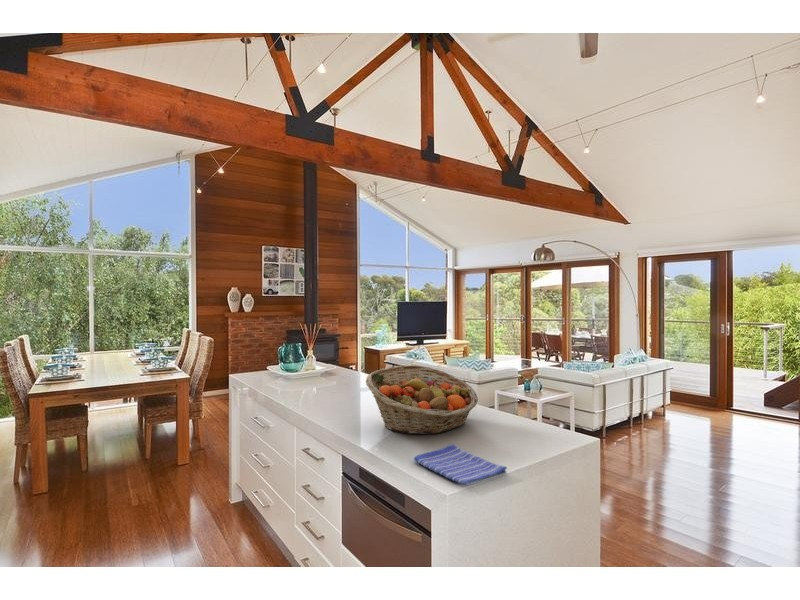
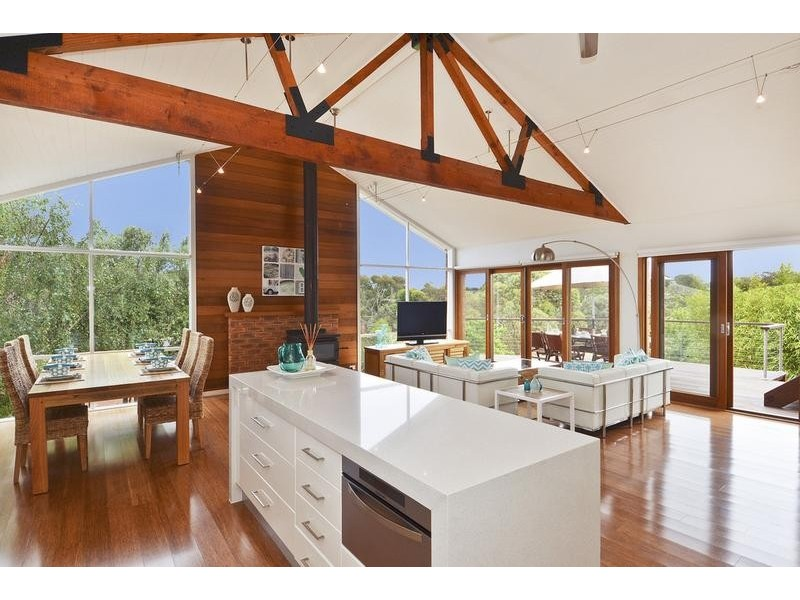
- dish towel [413,443,508,486]
- fruit basket [365,364,479,436]
